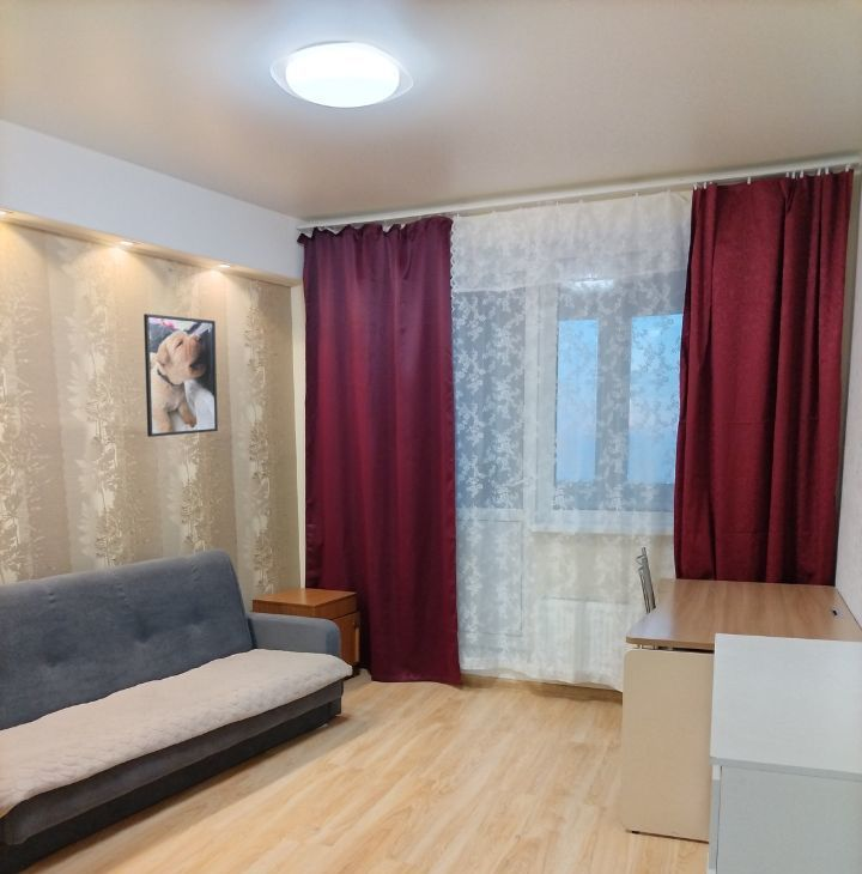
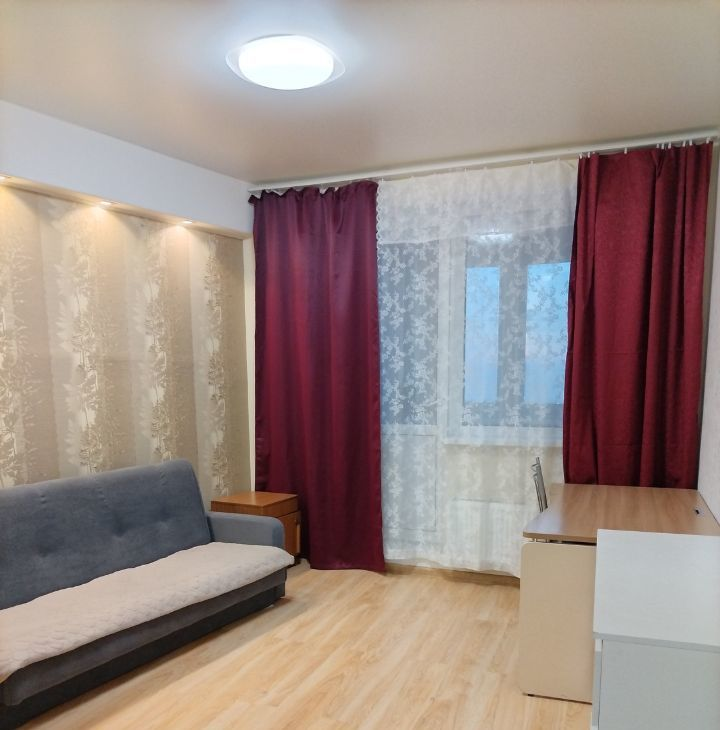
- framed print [142,312,219,438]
